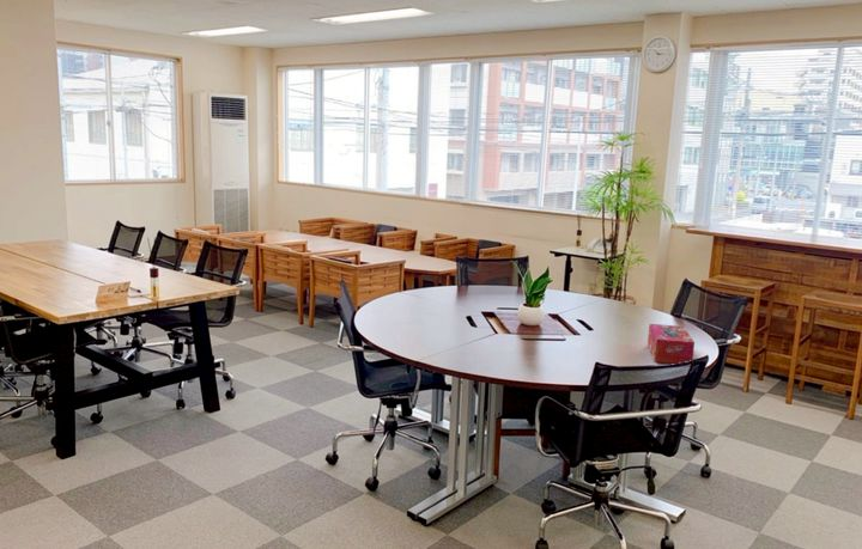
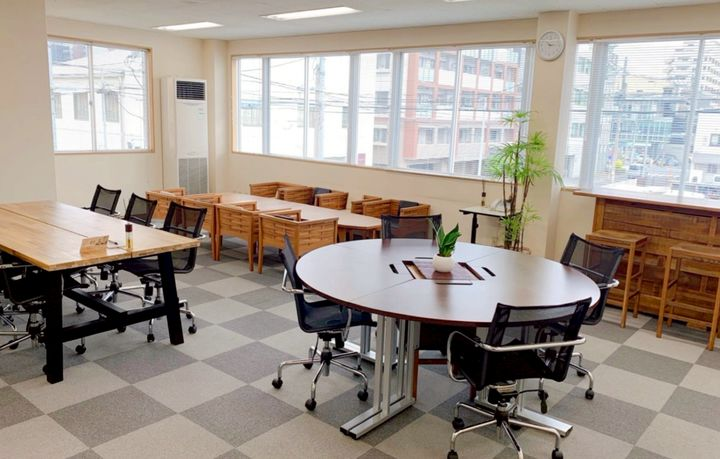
- tissue box [646,323,696,365]
